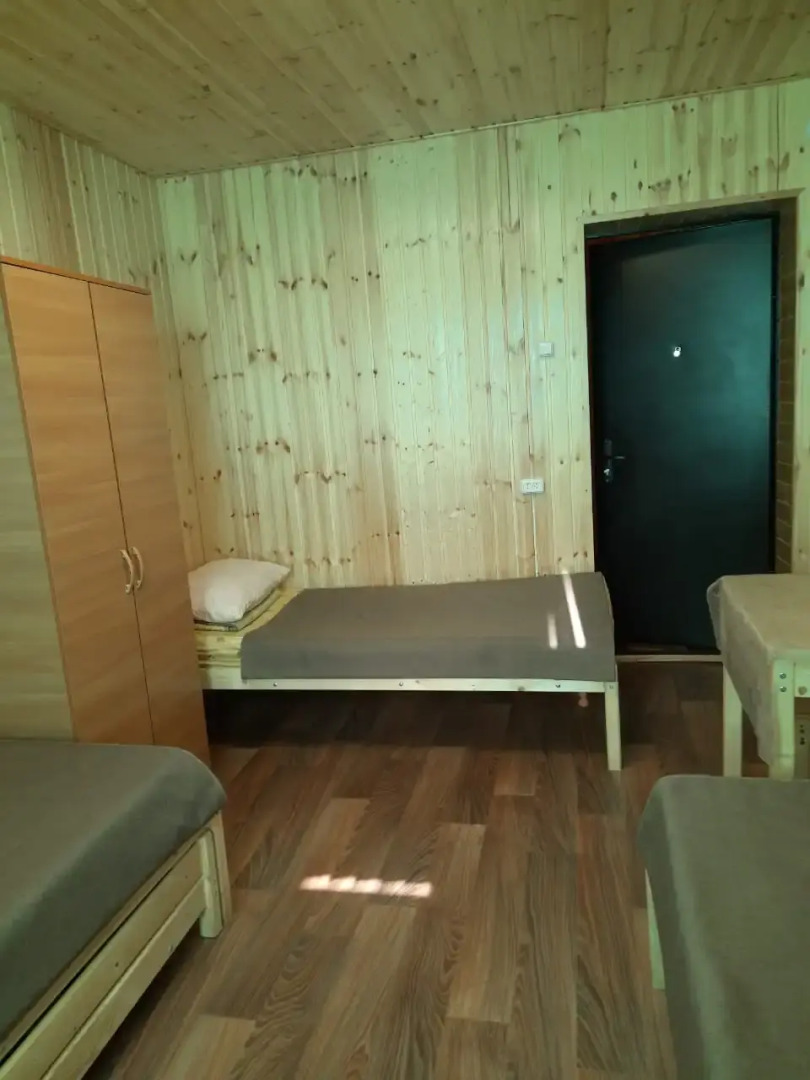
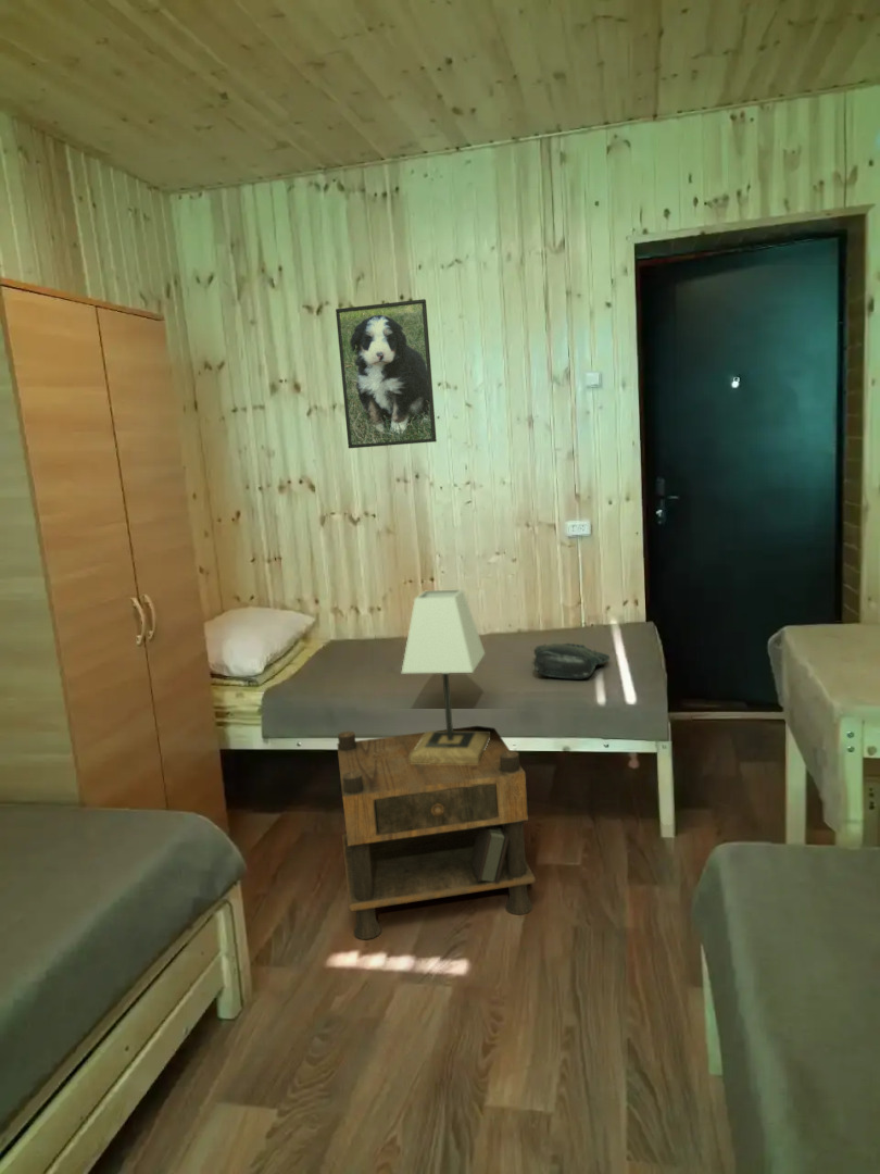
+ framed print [335,298,438,449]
+ lamp [401,588,490,764]
+ nightstand [336,725,537,940]
+ tote bag [532,642,611,679]
